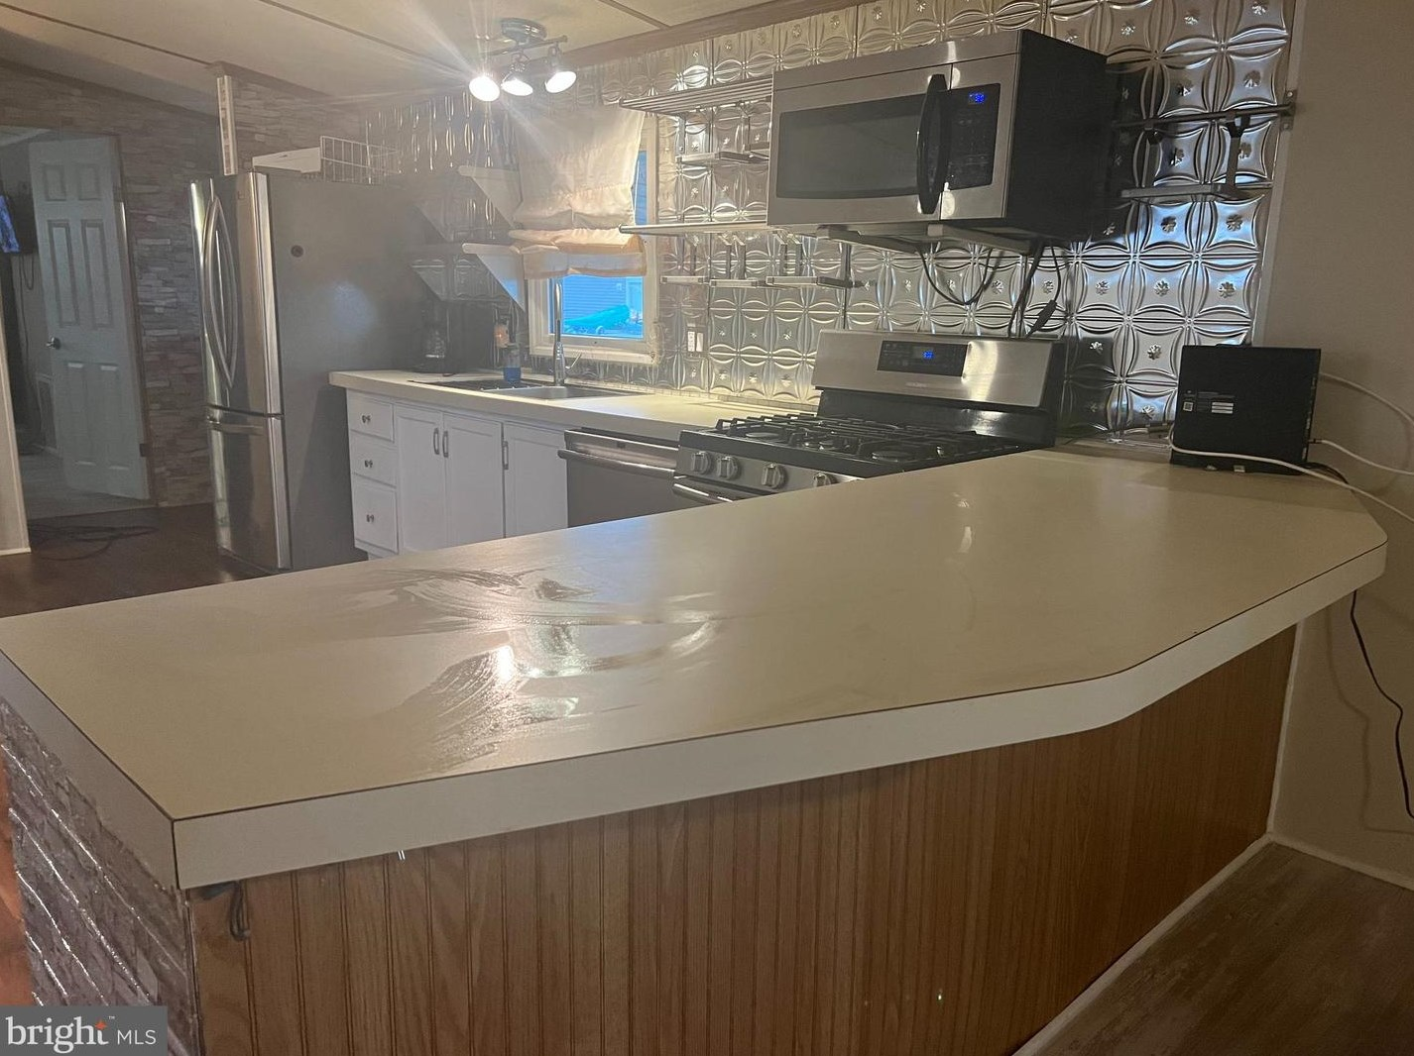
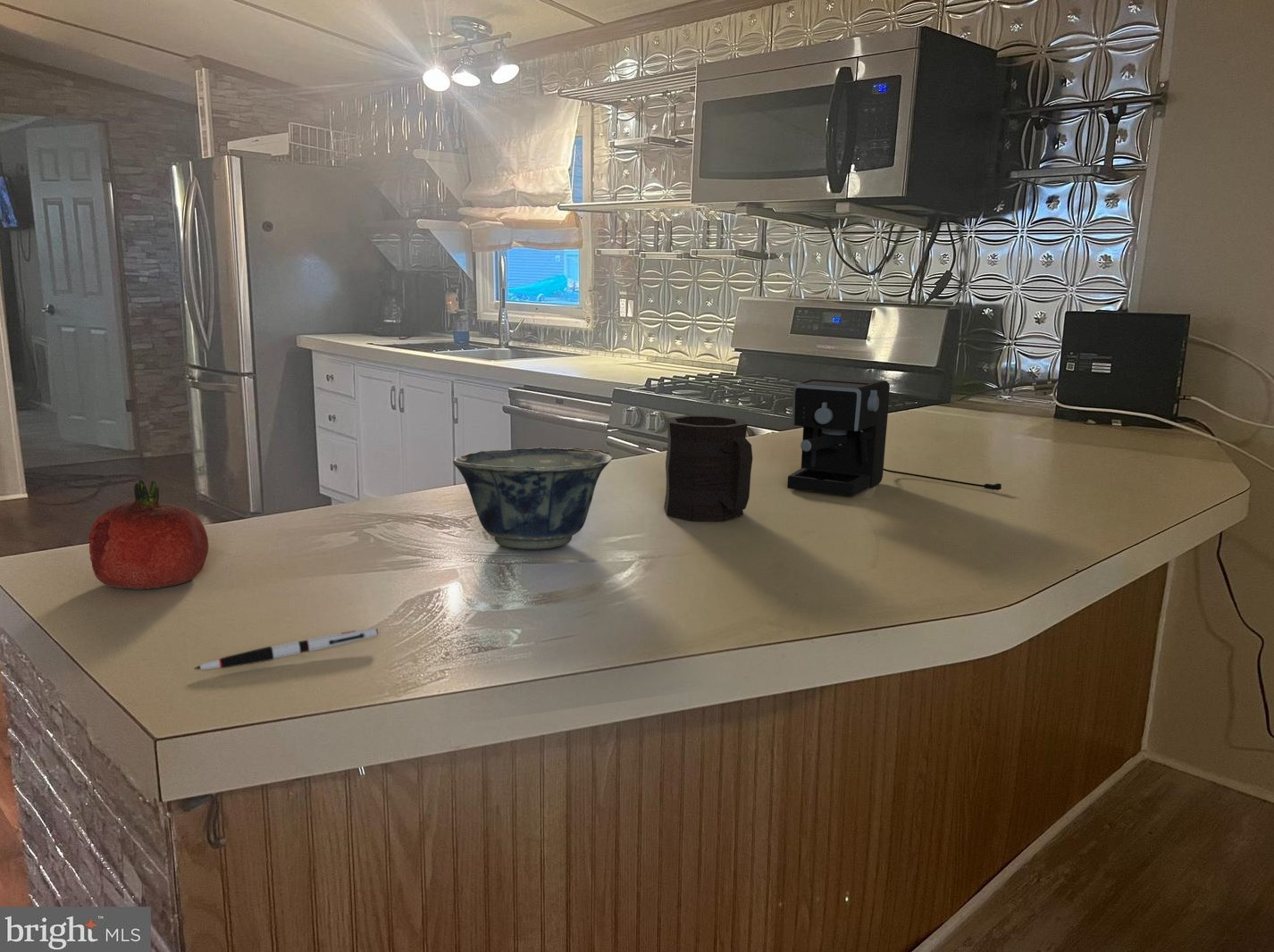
+ coffee maker [786,375,1002,497]
+ pen [193,627,379,671]
+ mug [663,414,753,522]
+ bowl [452,447,614,550]
+ fruit [88,479,209,590]
